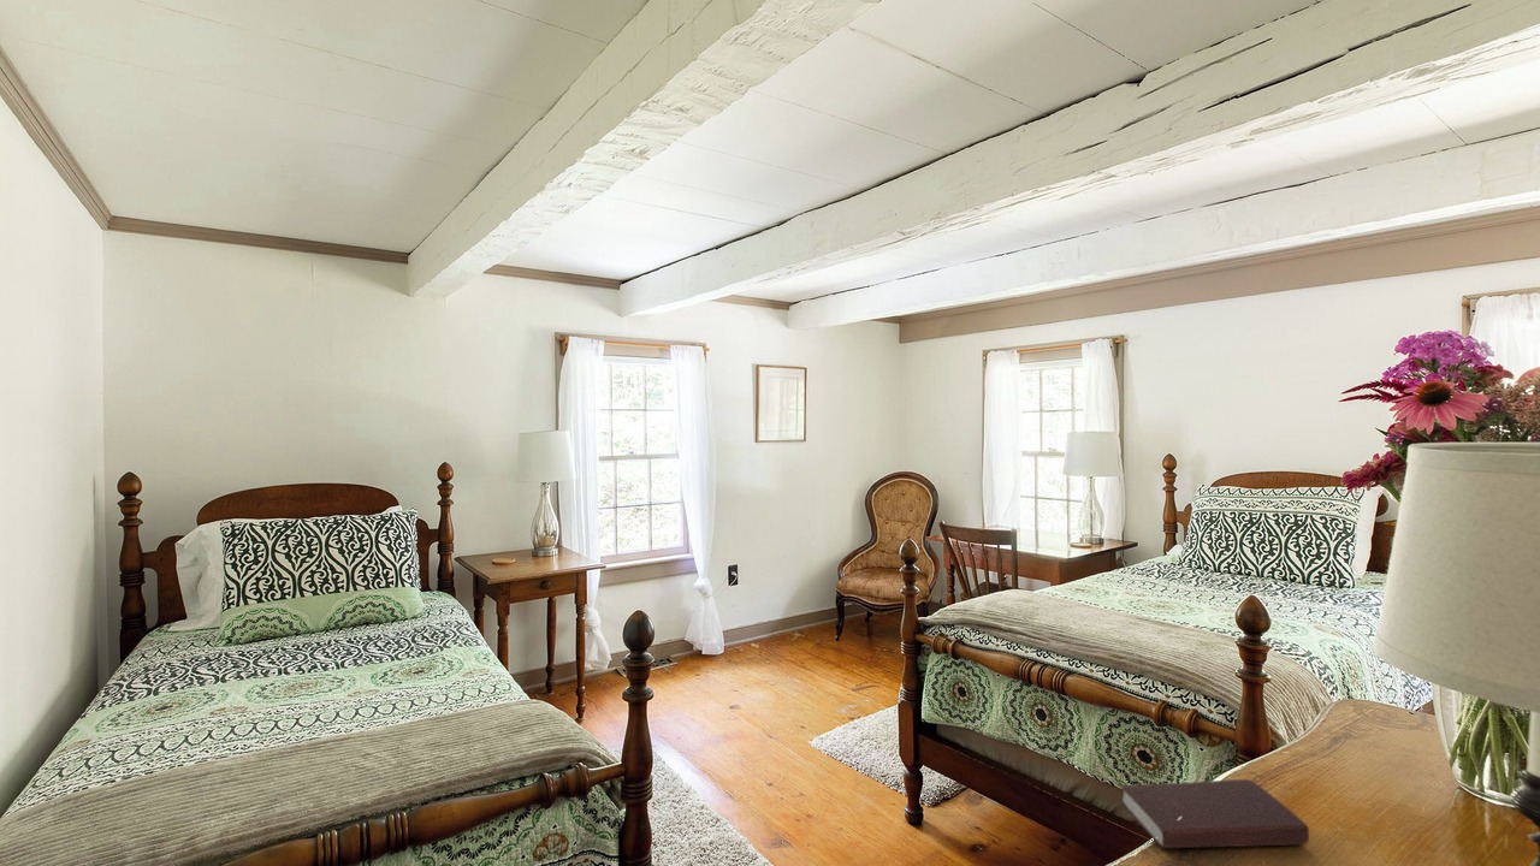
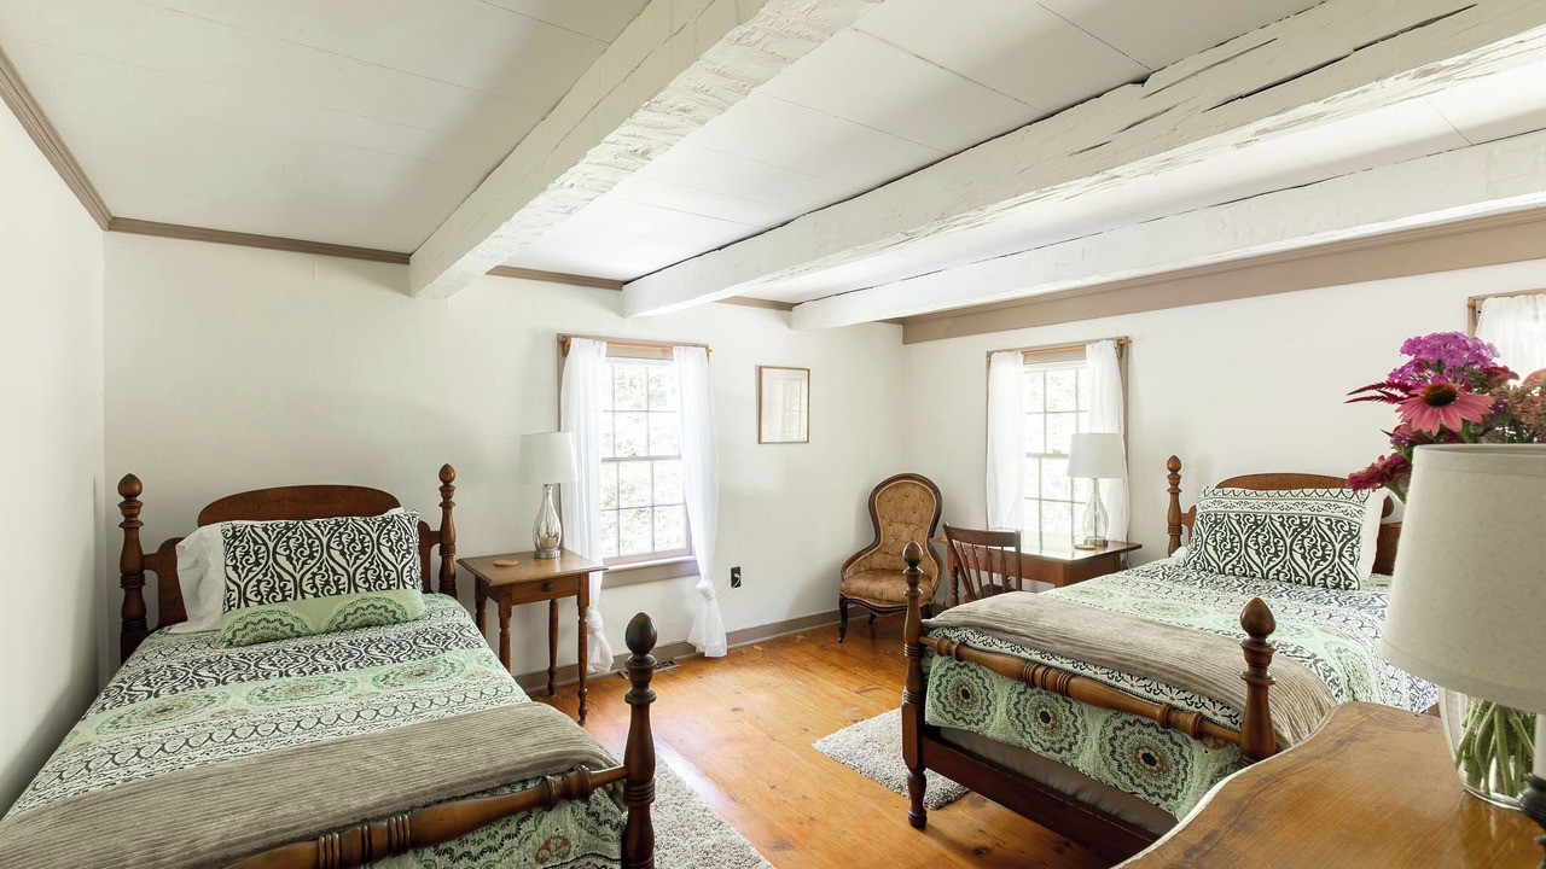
- book [1119,778,1310,849]
